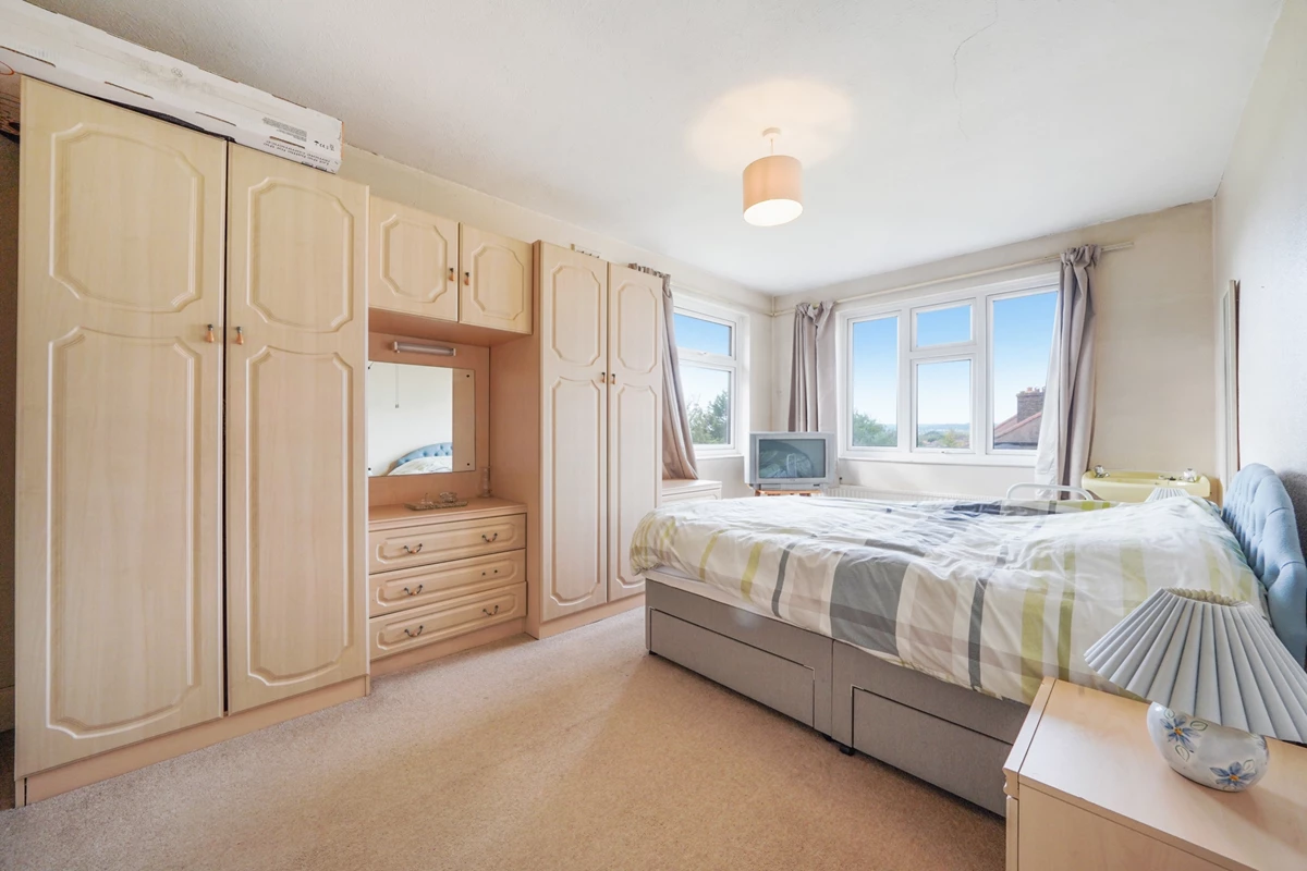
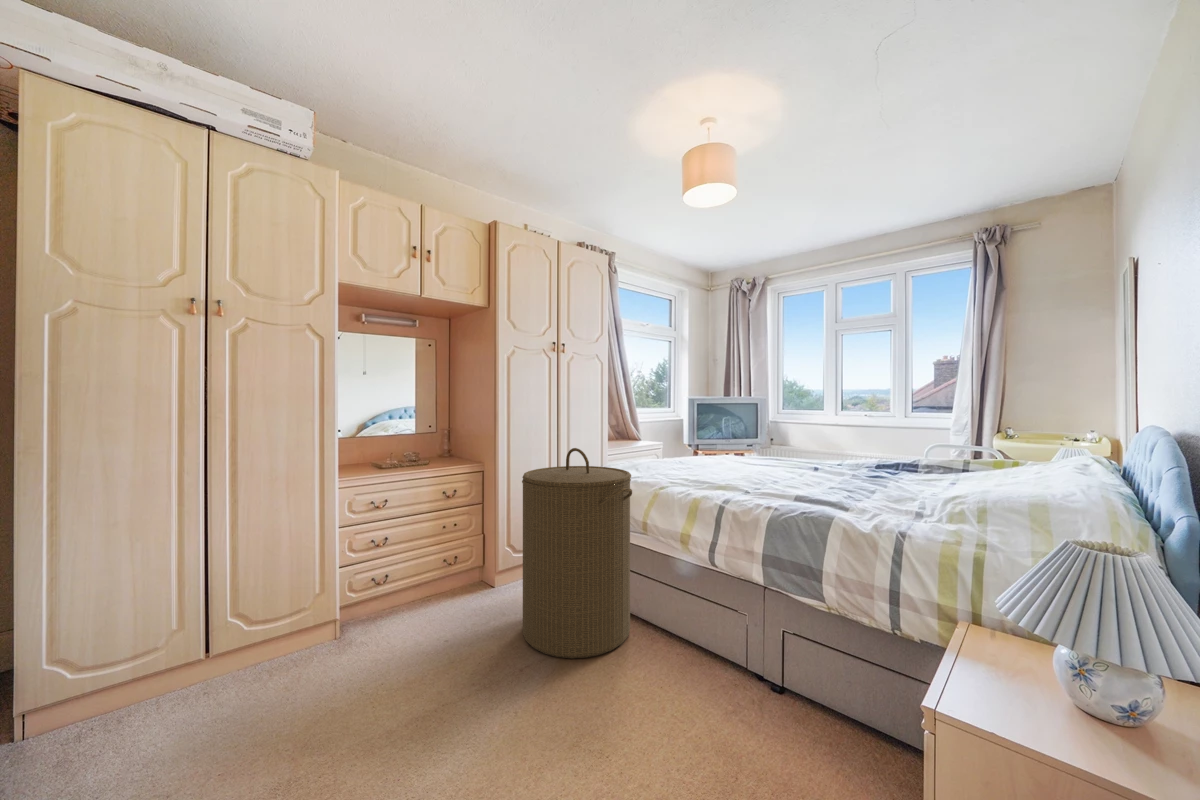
+ laundry hamper [521,447,633,659]
